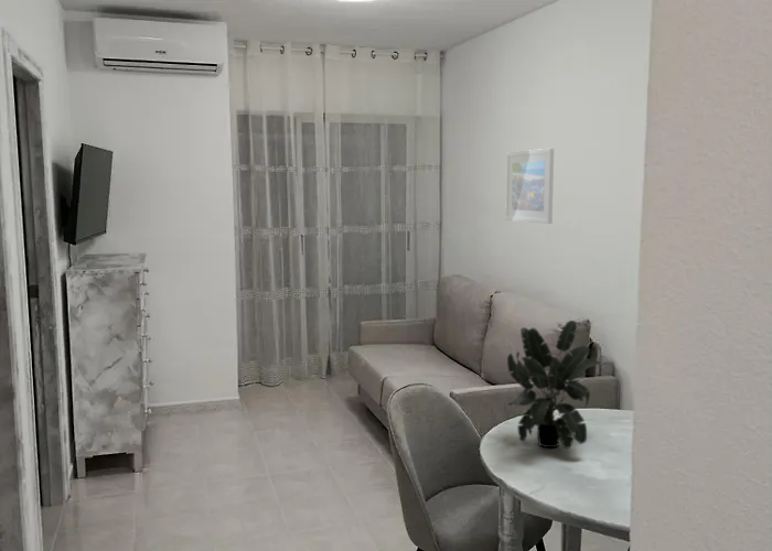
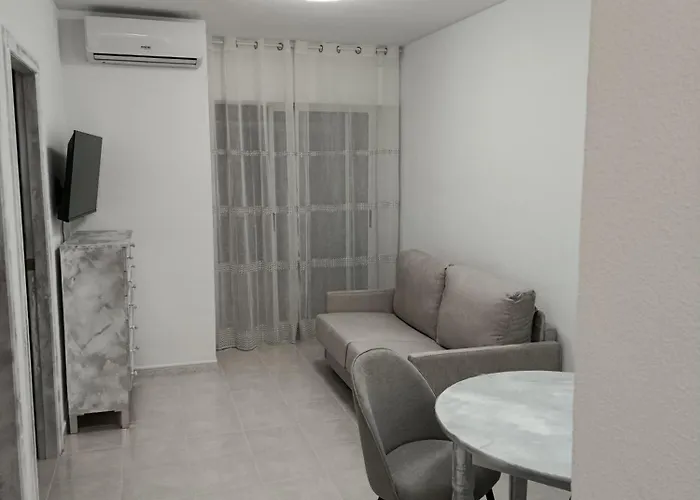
- potted plant [506,320,602,450]
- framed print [504,148,555,225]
